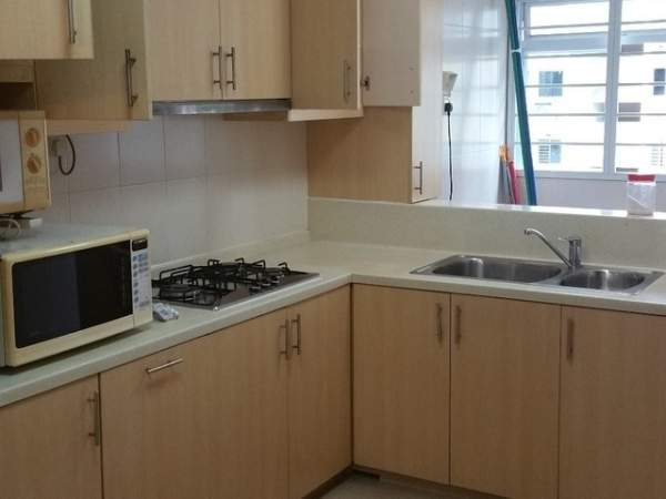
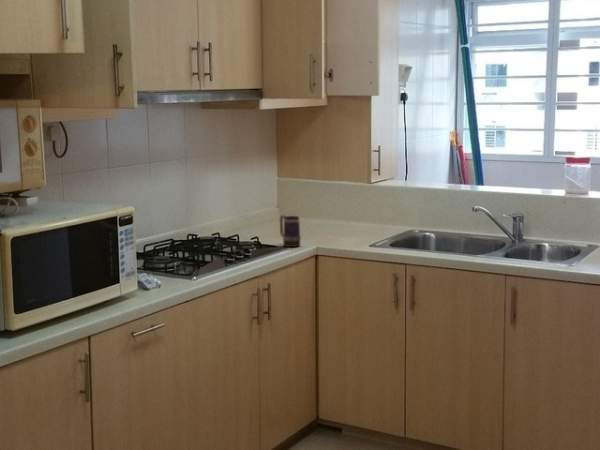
+ mug [279,214,302,248]
